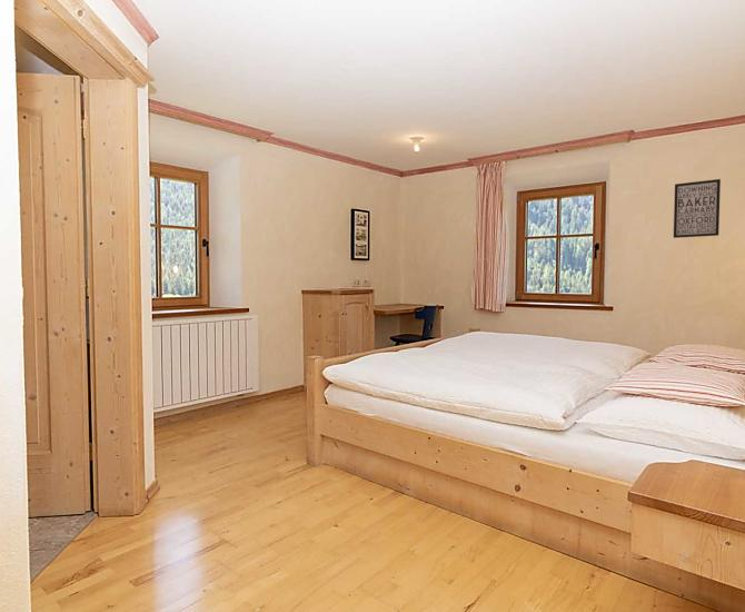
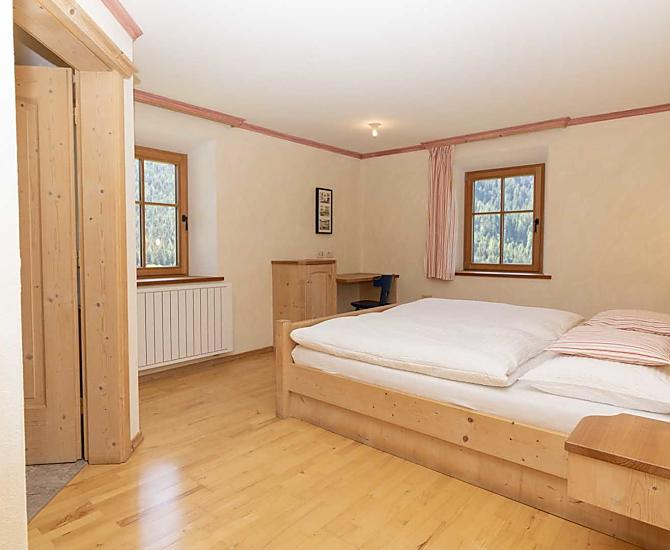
- wall art [673,178,722,239]
